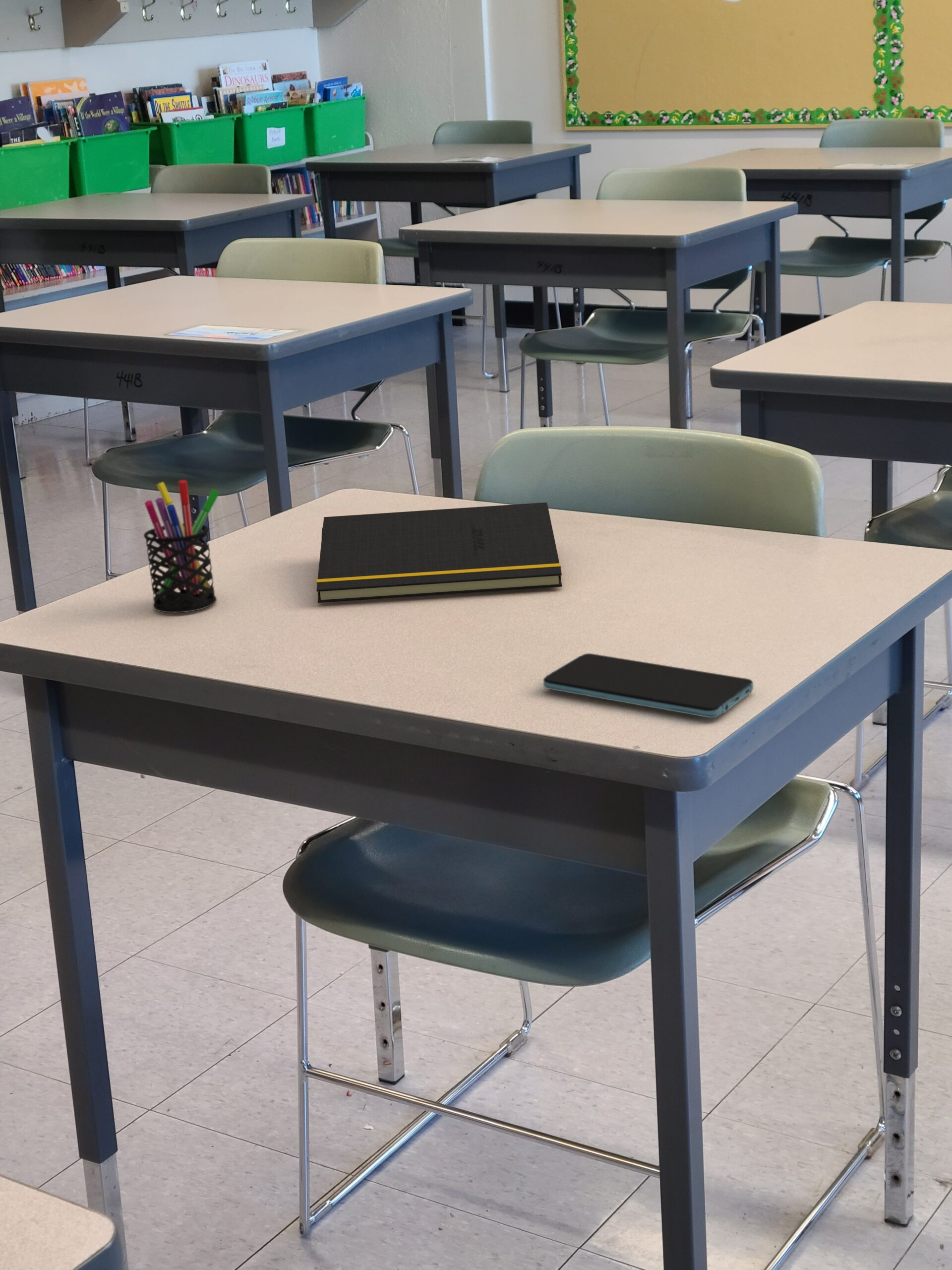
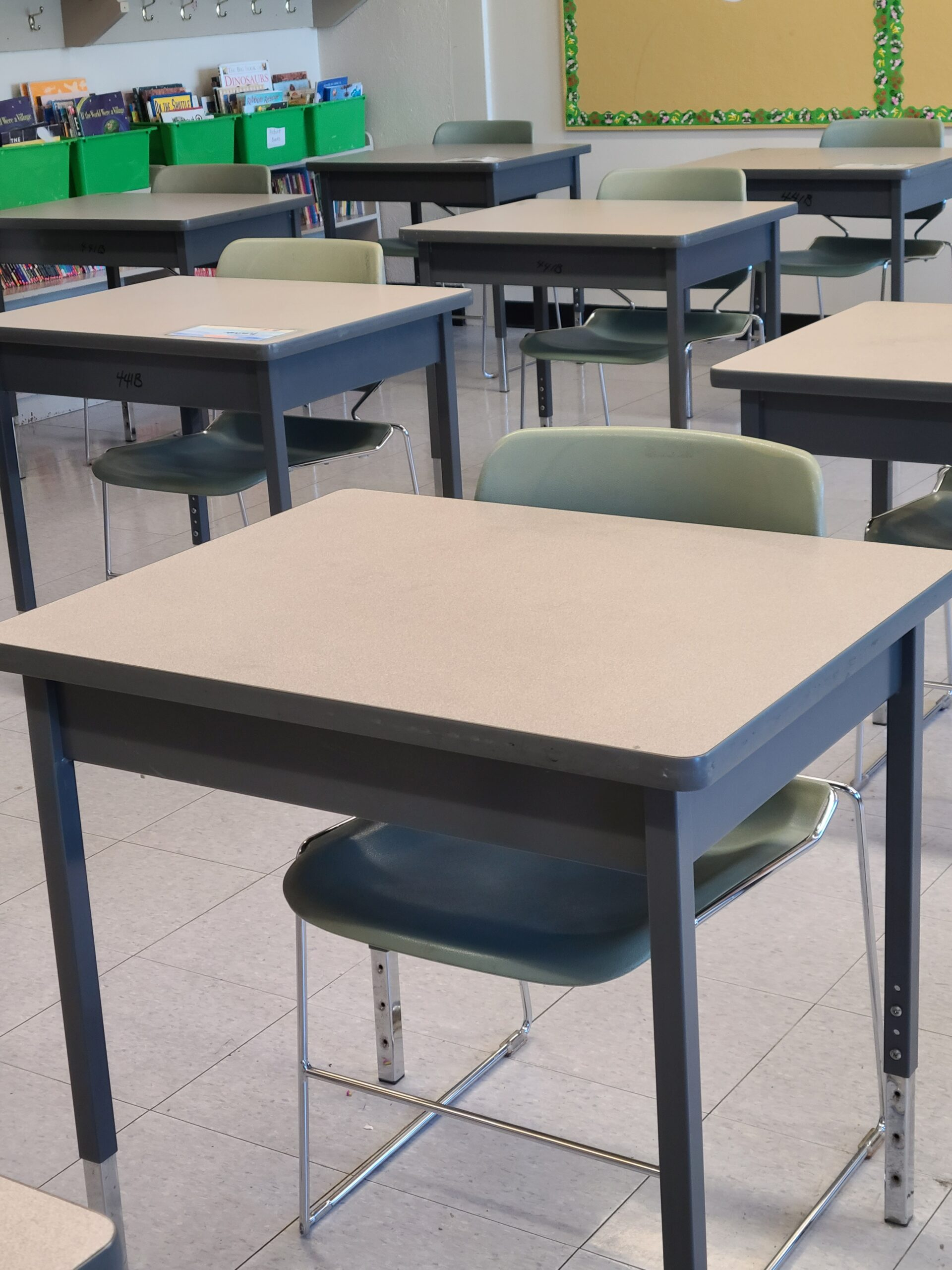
- smartphone [543,653,754,718]
- pen holder [143,479,220,613]
- notepad [316,502,562,603]
